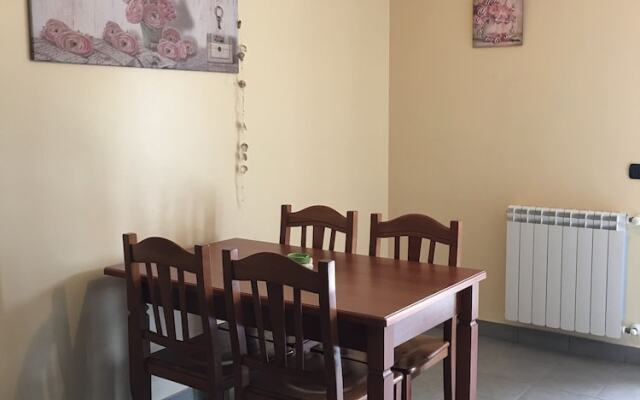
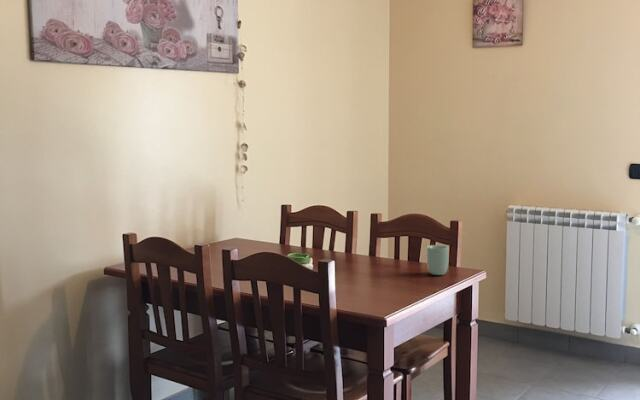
+ cup [426,244,450,276]
